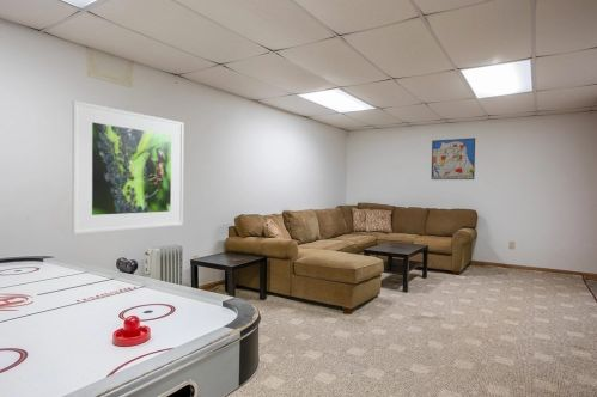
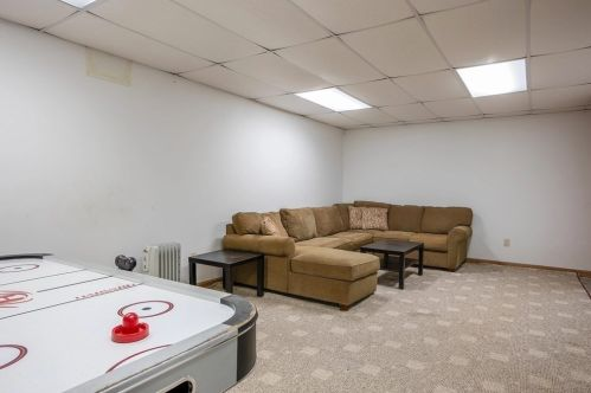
- wall art [431,136,476,181]
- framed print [71,99,184,236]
